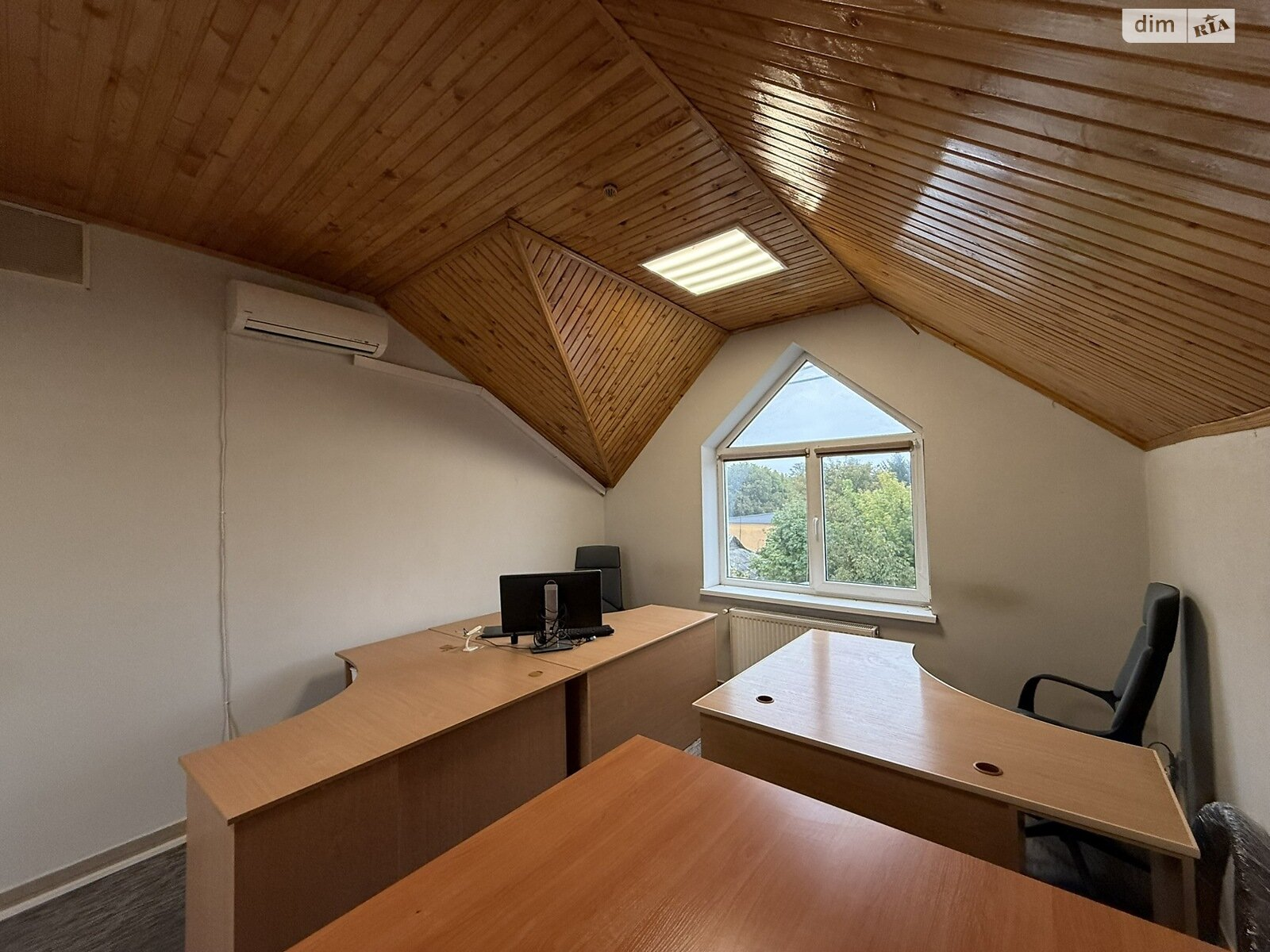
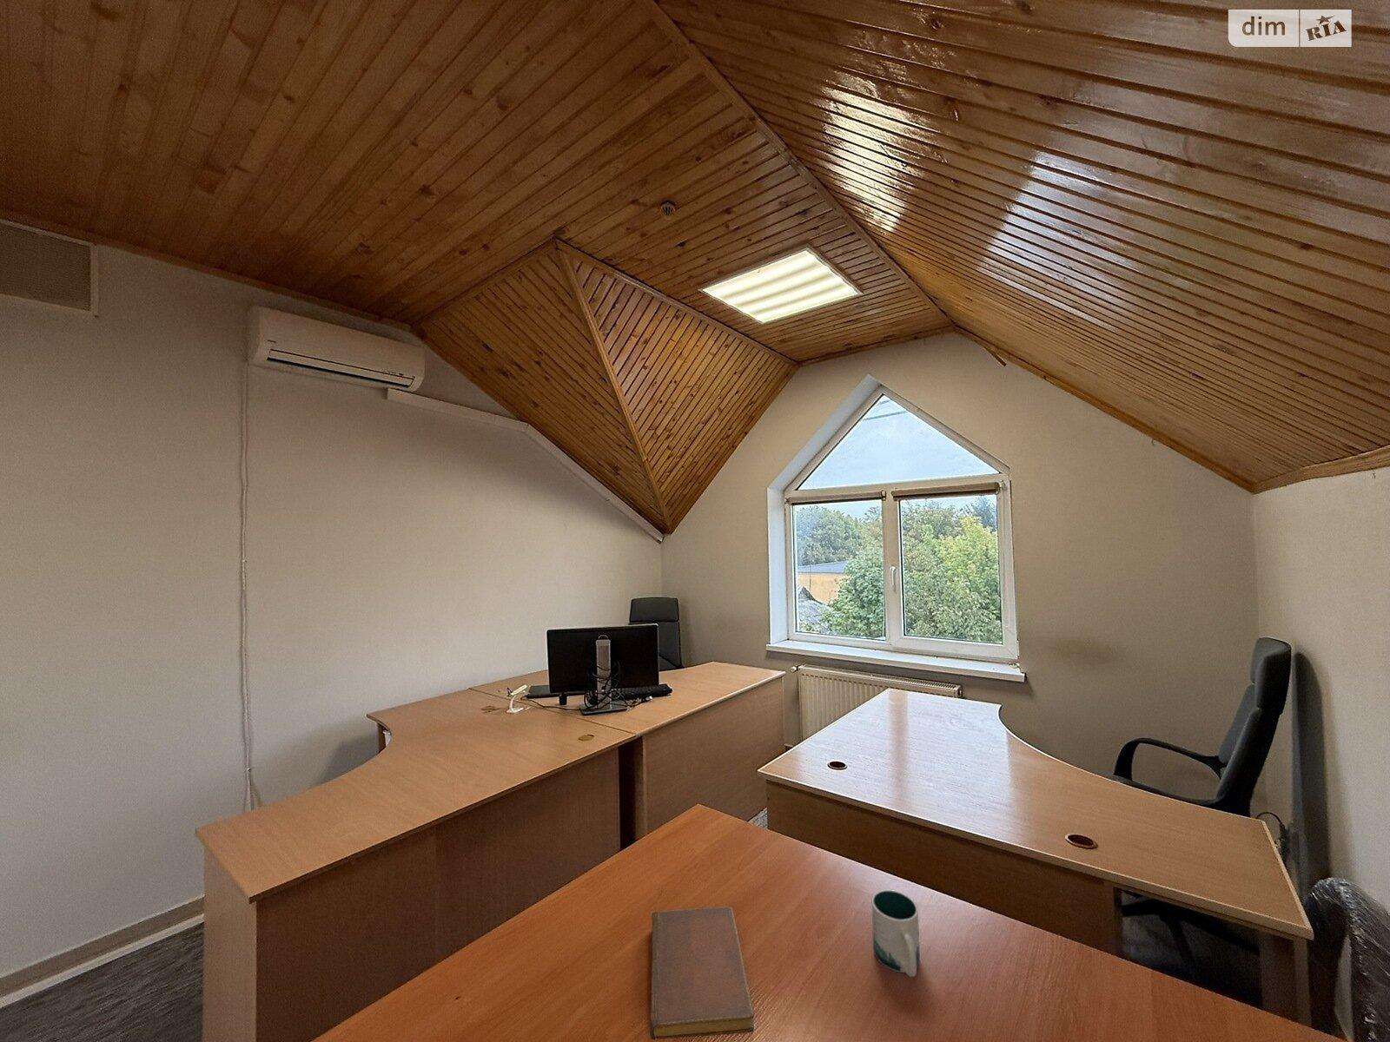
+ notebook [649,905,755,1040]
+ mug [871,889,920,977]
